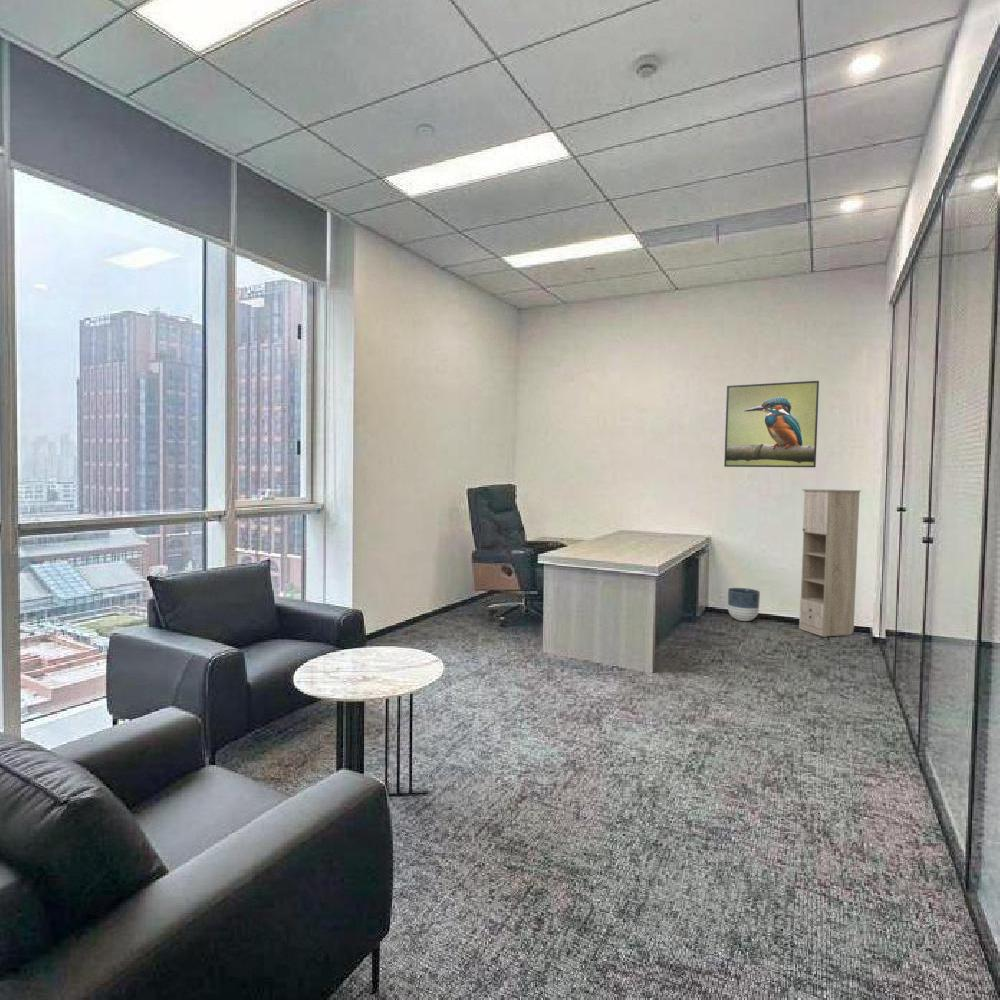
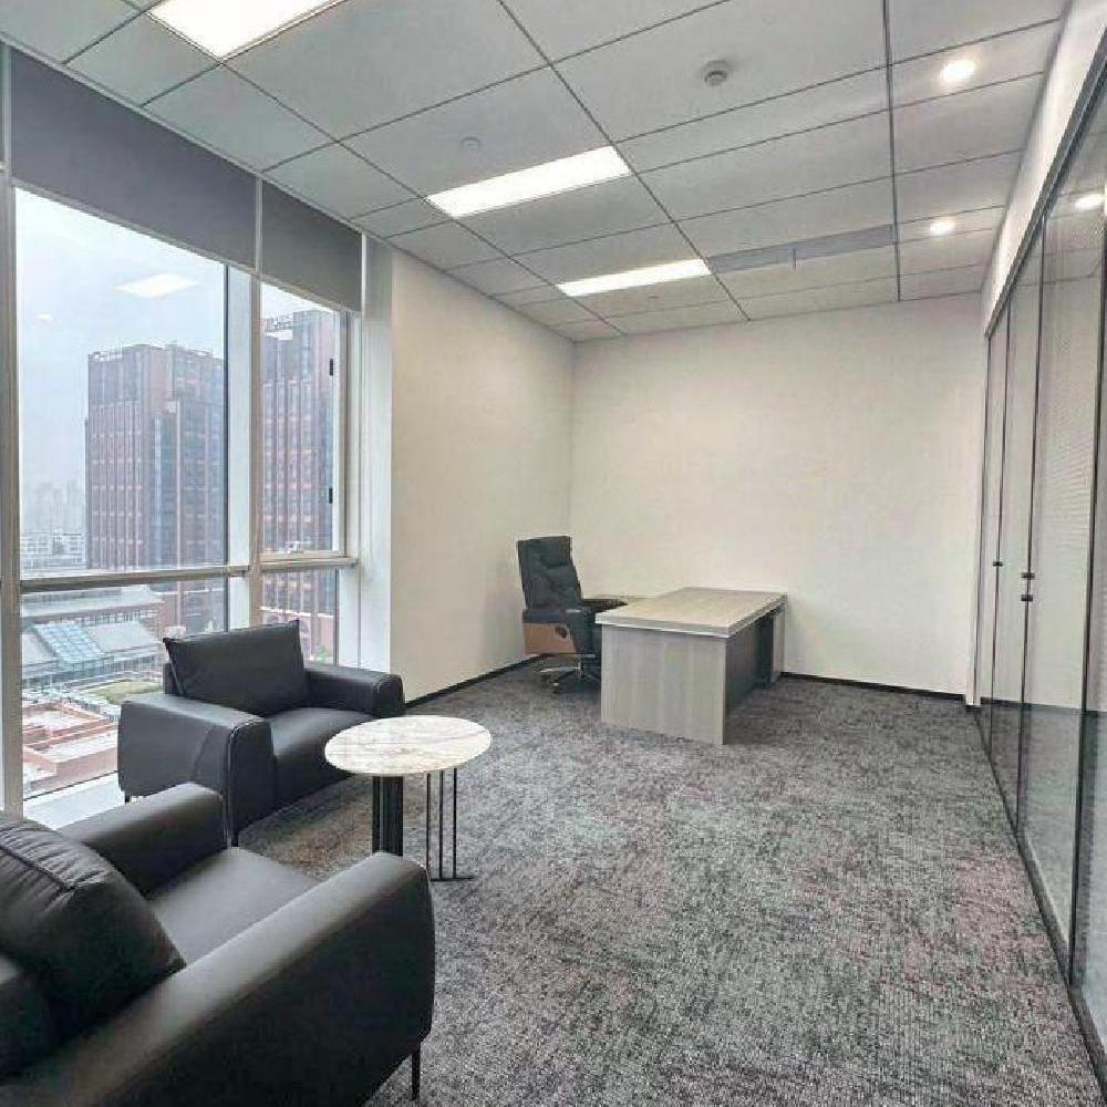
- storage cabinet [798,488,862,638]
- planter [727,587,761,622]
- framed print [723,380,820,468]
